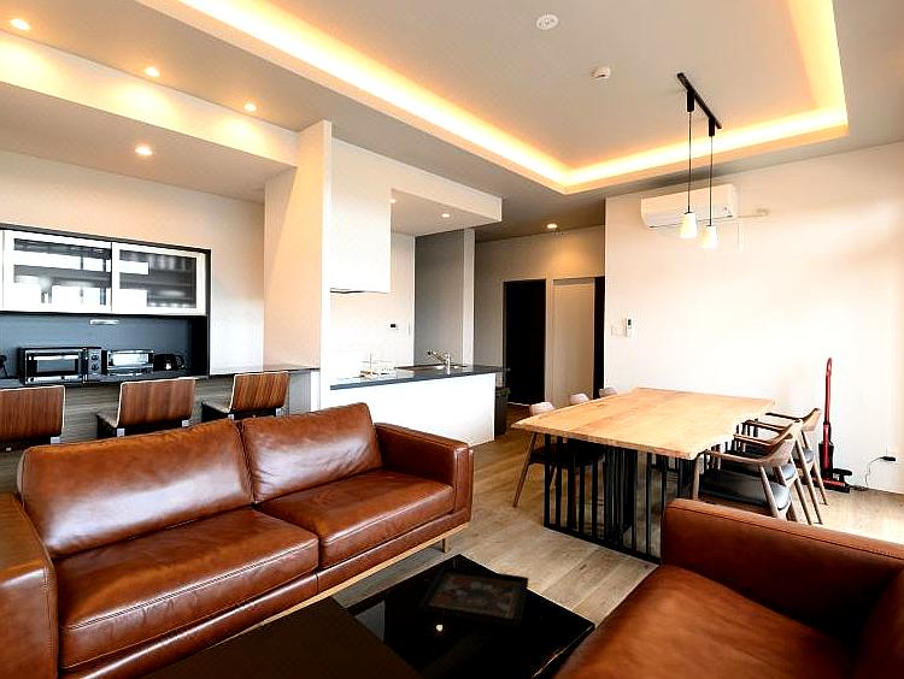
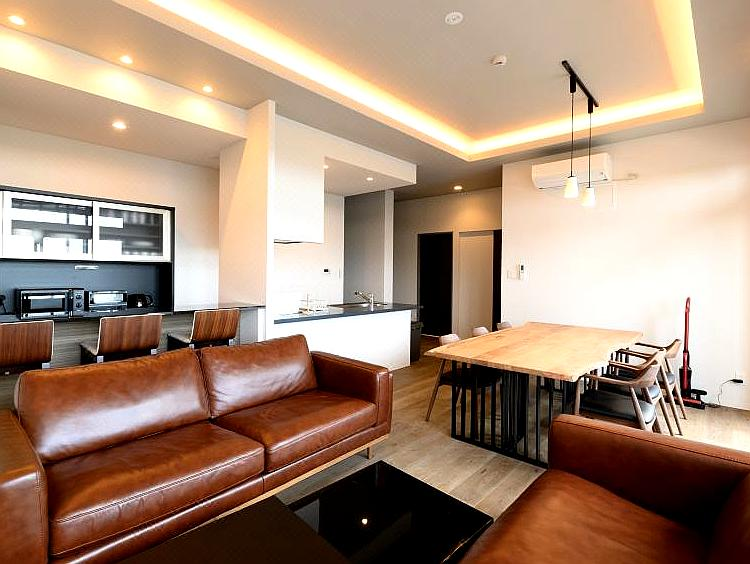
- decorative tray [417,565,529,628]
